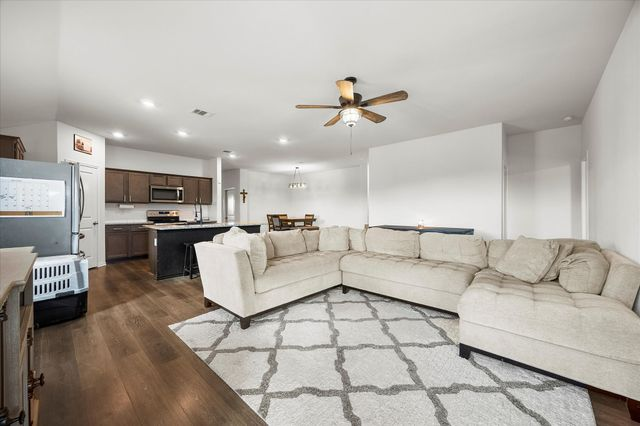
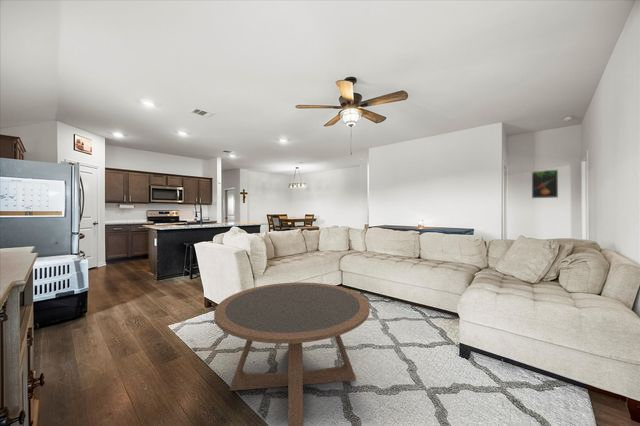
+ coffee table [213,281,371,426]
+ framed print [531,168,559,199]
